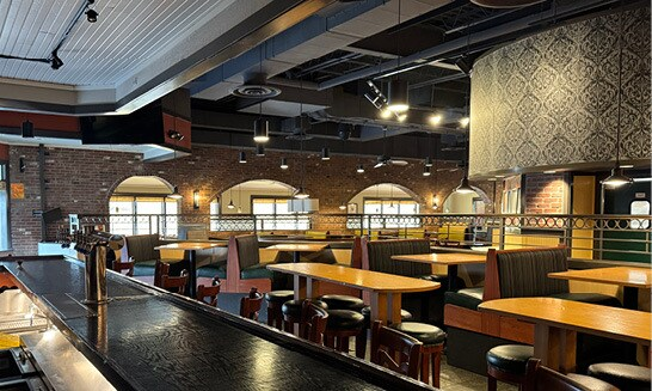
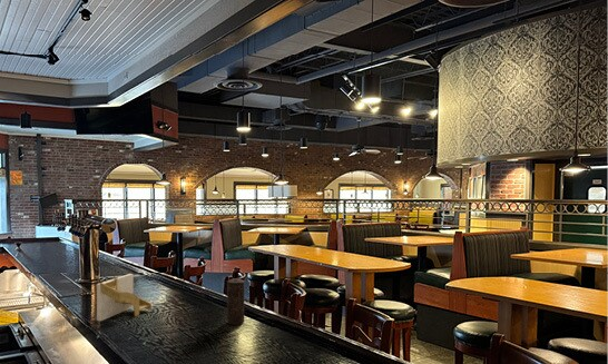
+ napkin holder [96,273,153,322]
+ candle [226,278,246,326]
